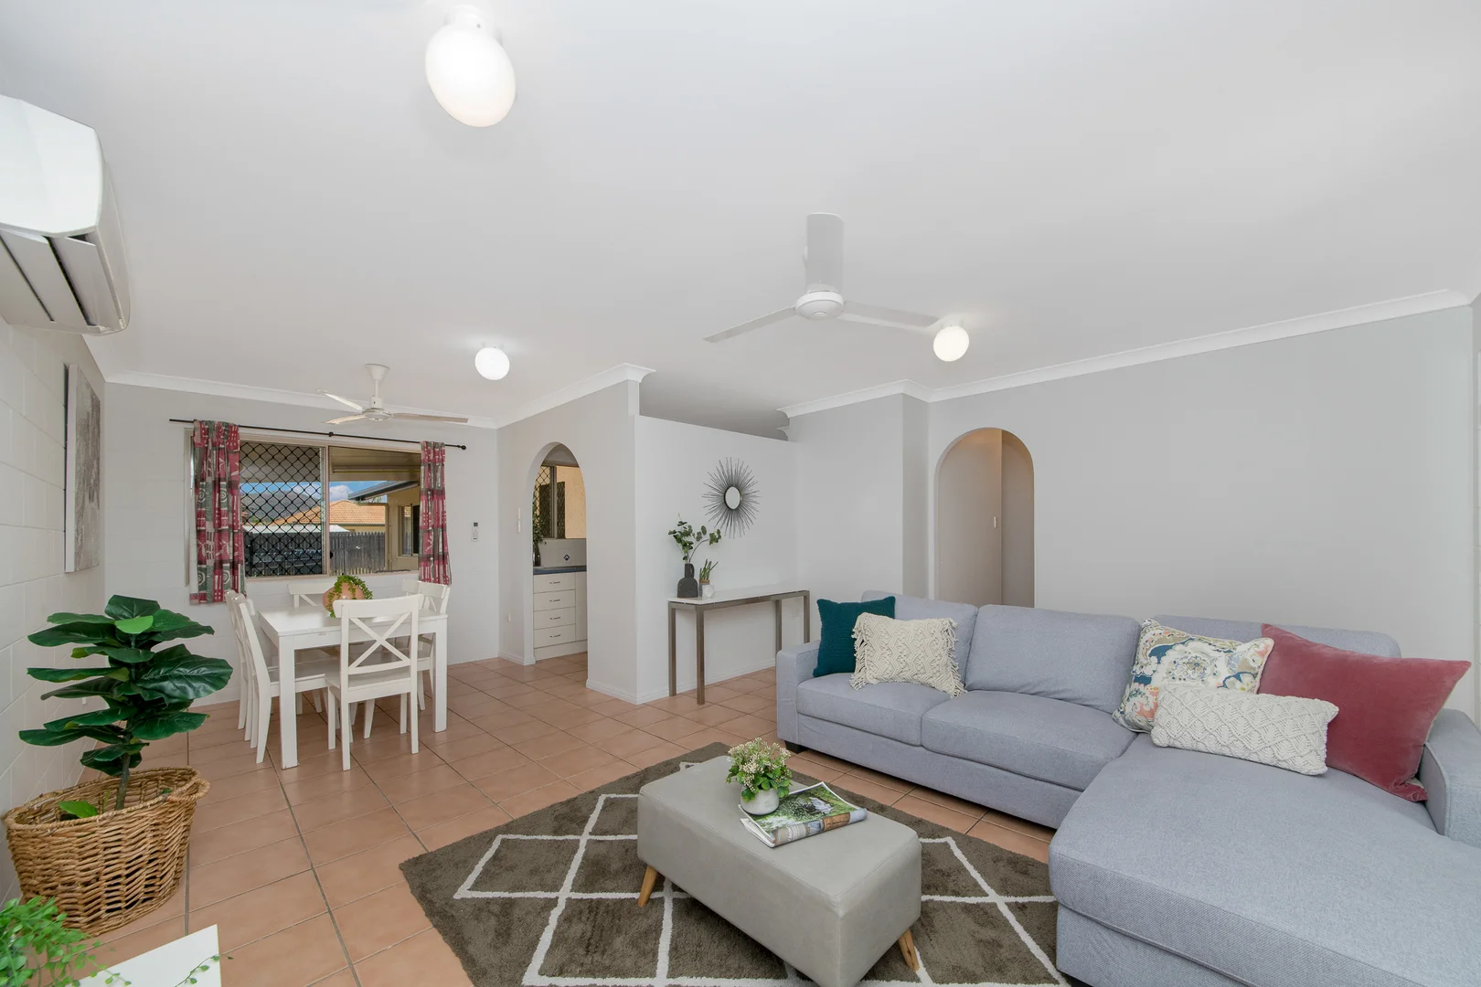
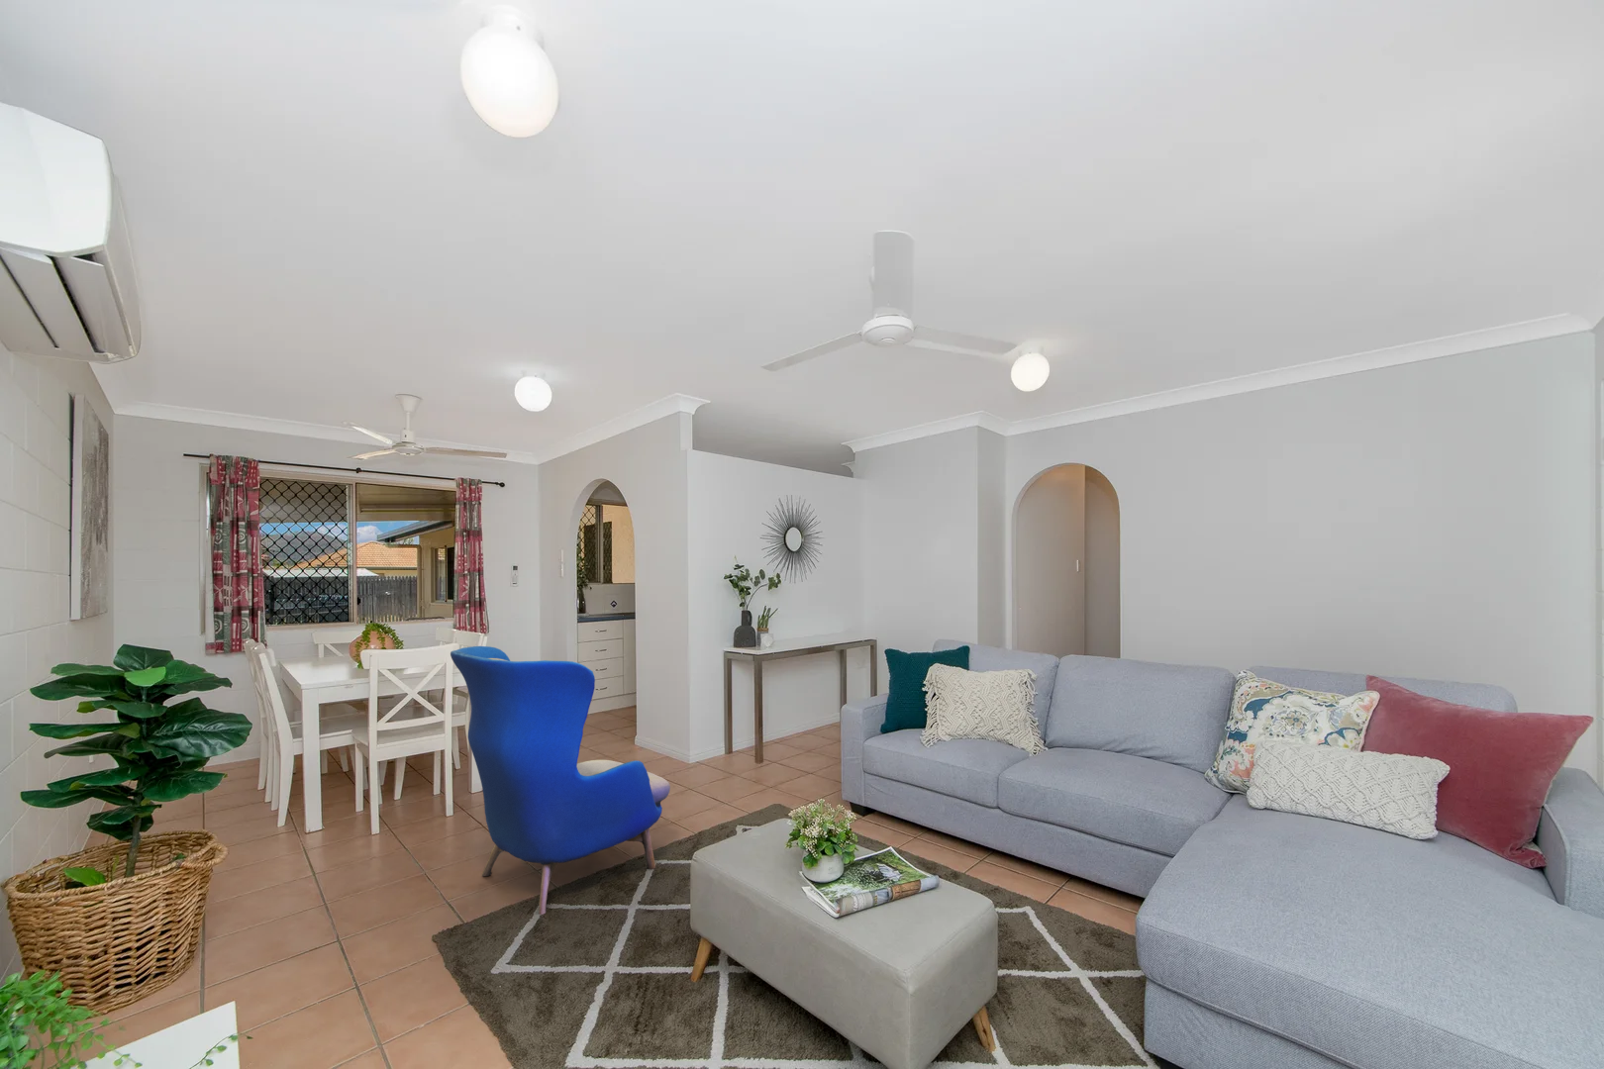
+ armchair [450,645,671,915]
